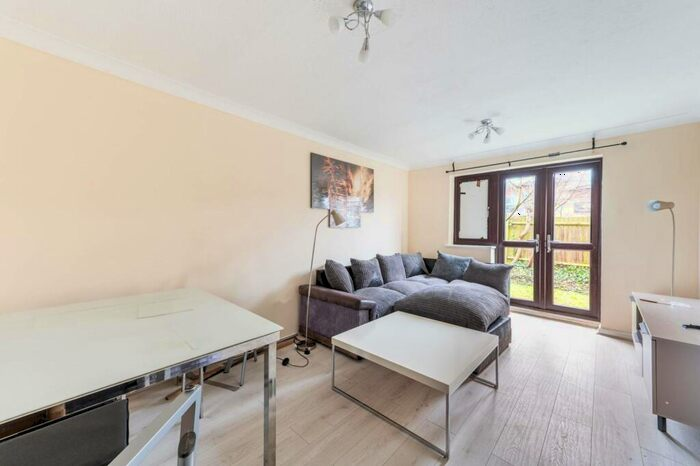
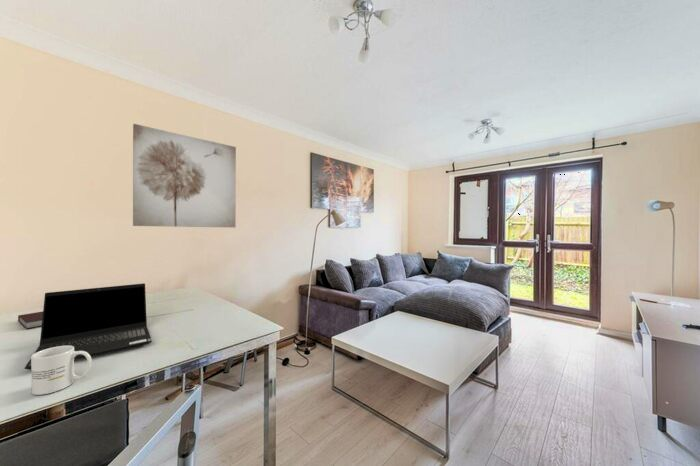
+ laptop computer [24,282,153,370]
+ mug [30,345,93,396]
+ notebook [17,310,43,330]
+ wall art [132,123,237,229]
